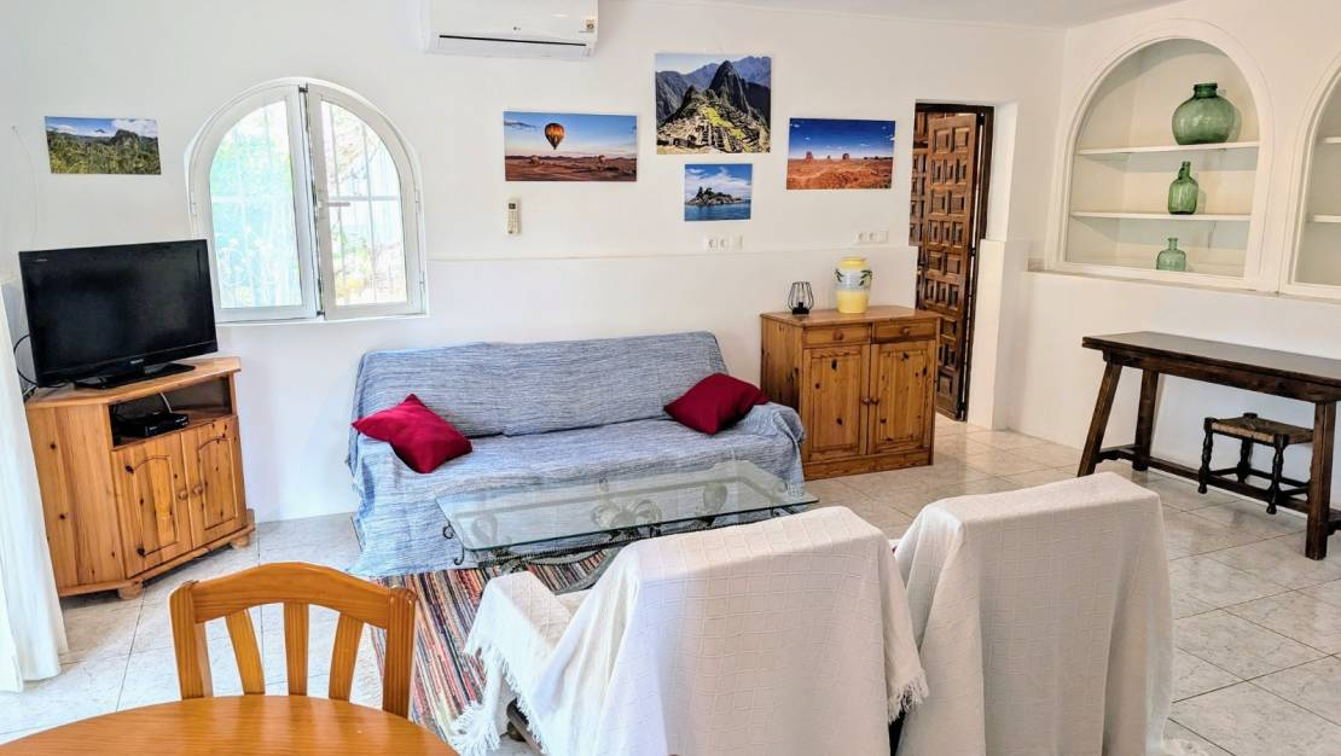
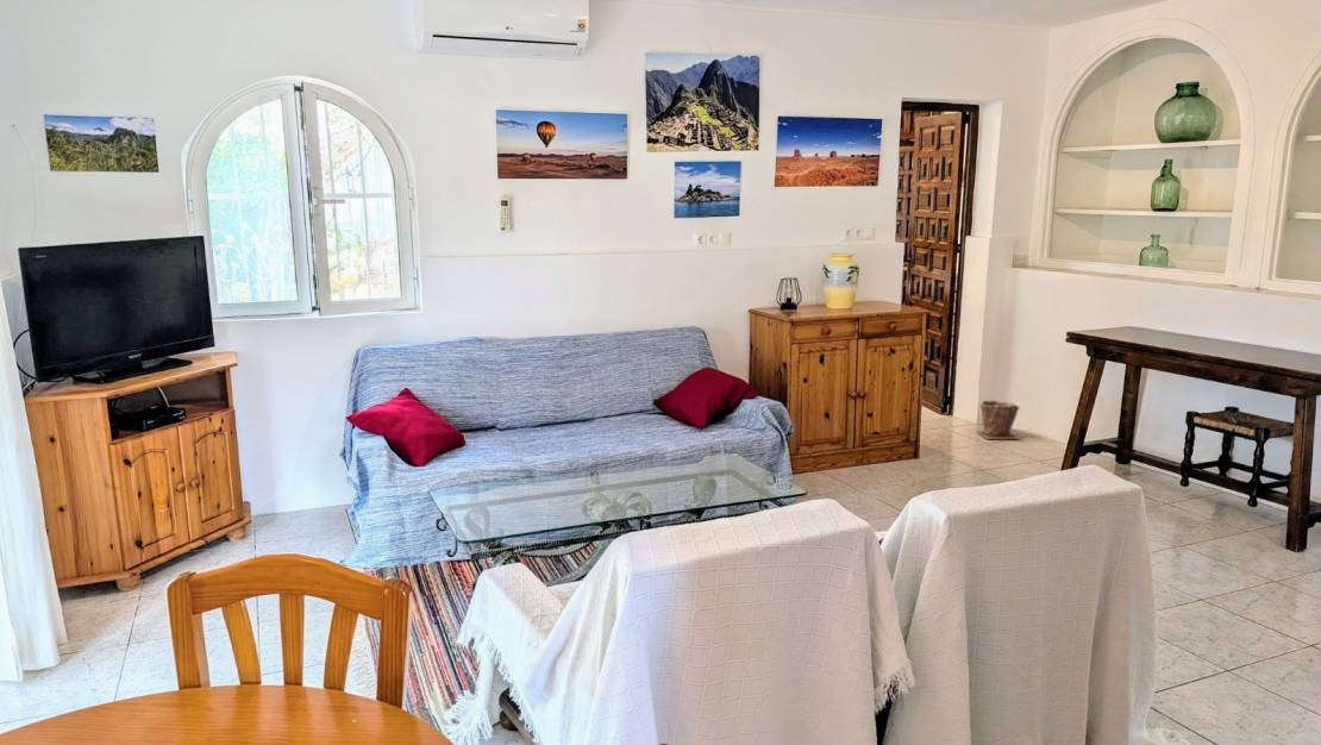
+ plant pot [976,399,1021,440]
